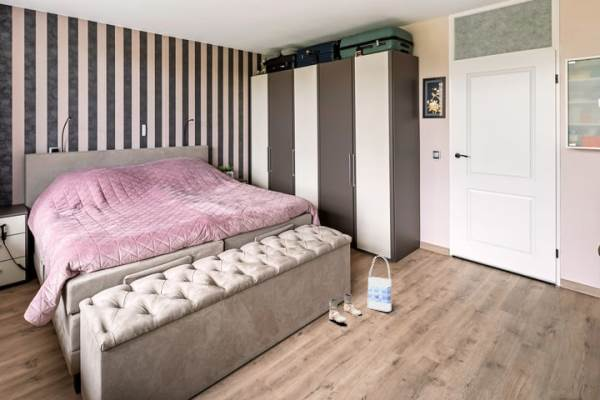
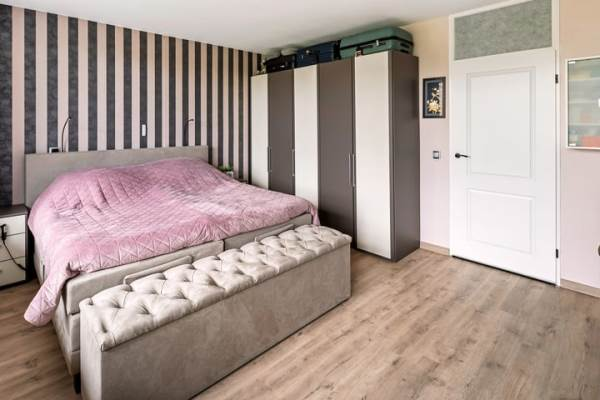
- bag [366,255,392,313]
- boots [328,293,363,324]
